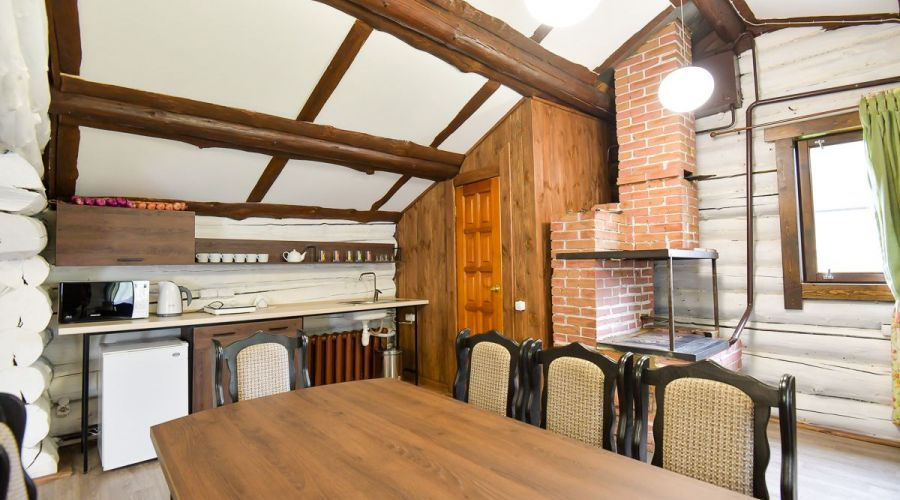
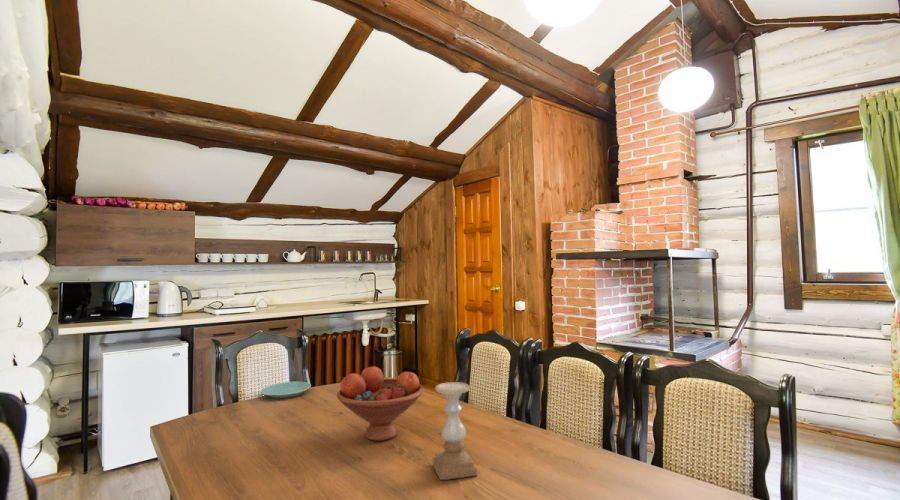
+ candle holder [432,381,478,481]
+ plate [260,380,312,399]
+ fruit bowl [336,365,424,442]
